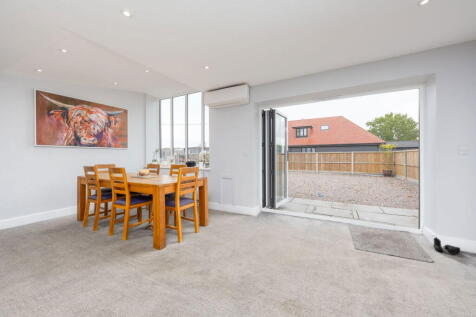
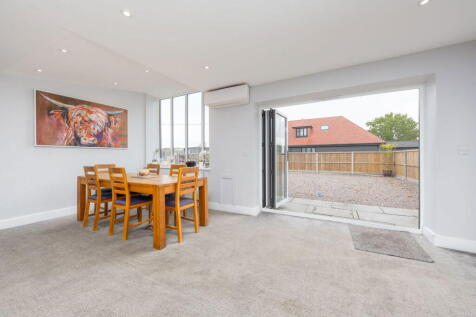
- boots [432,236,461,256]
